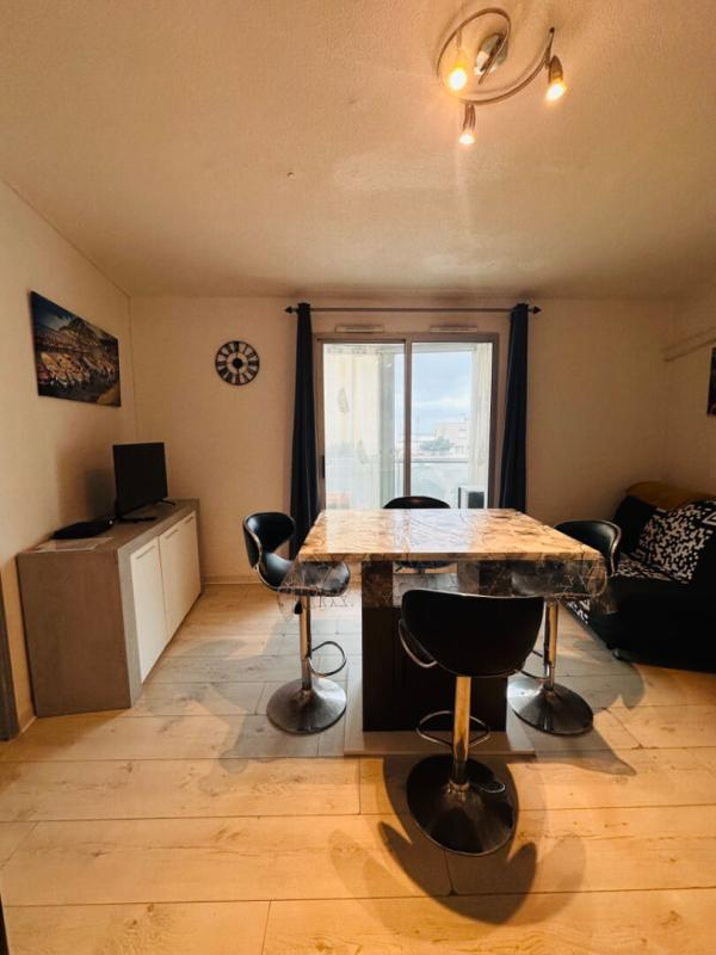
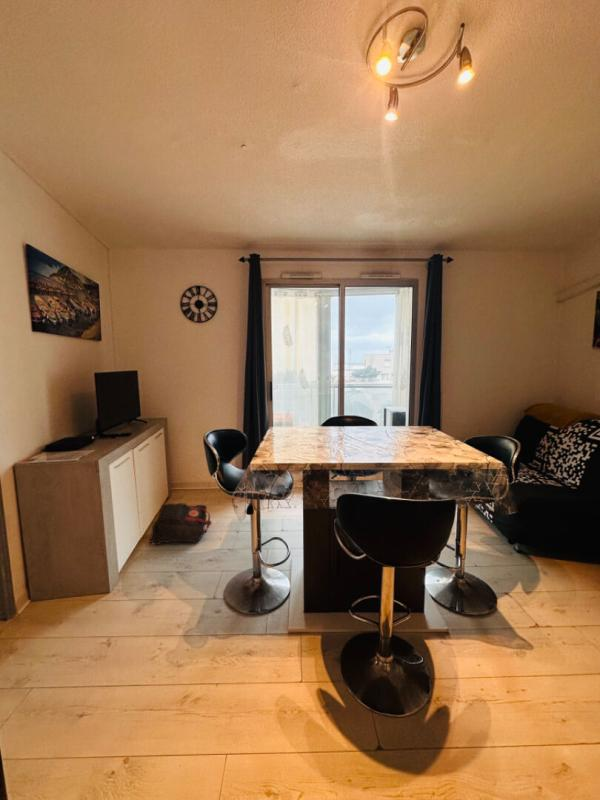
+ backpack [148,502,213,547]
